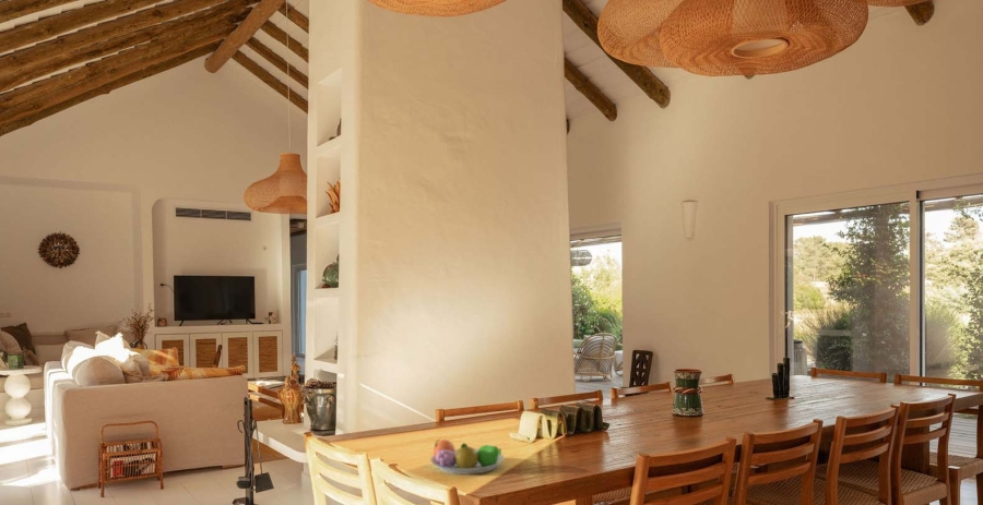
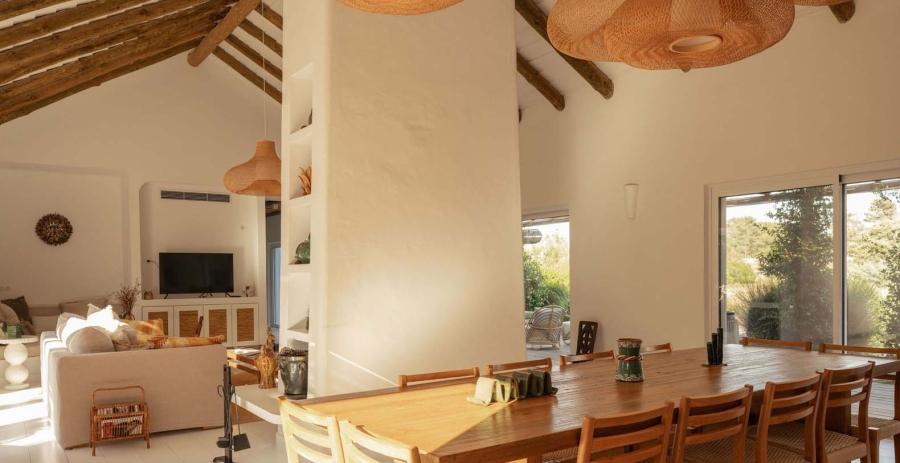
- fruit bowl [429,438,506,476]
